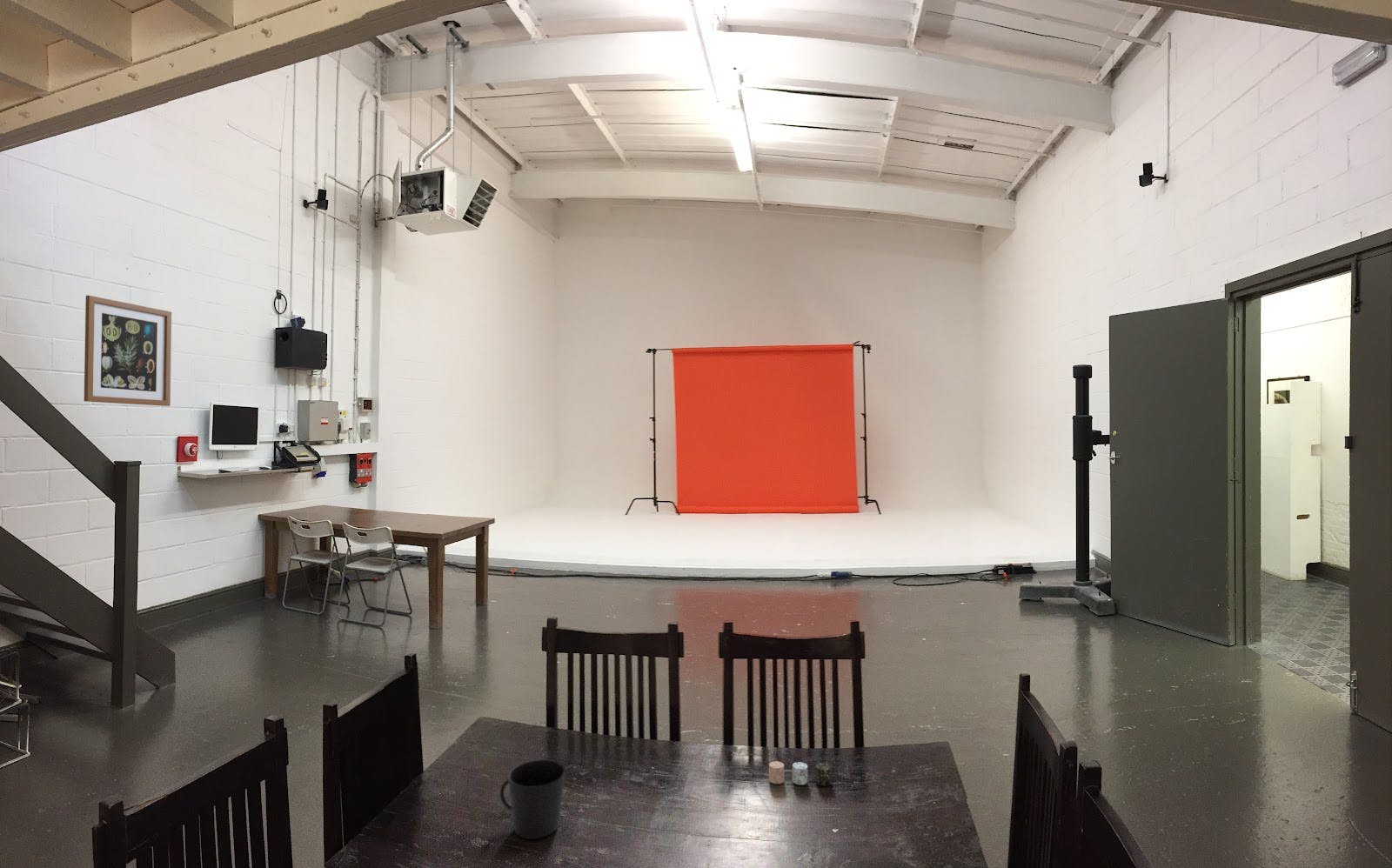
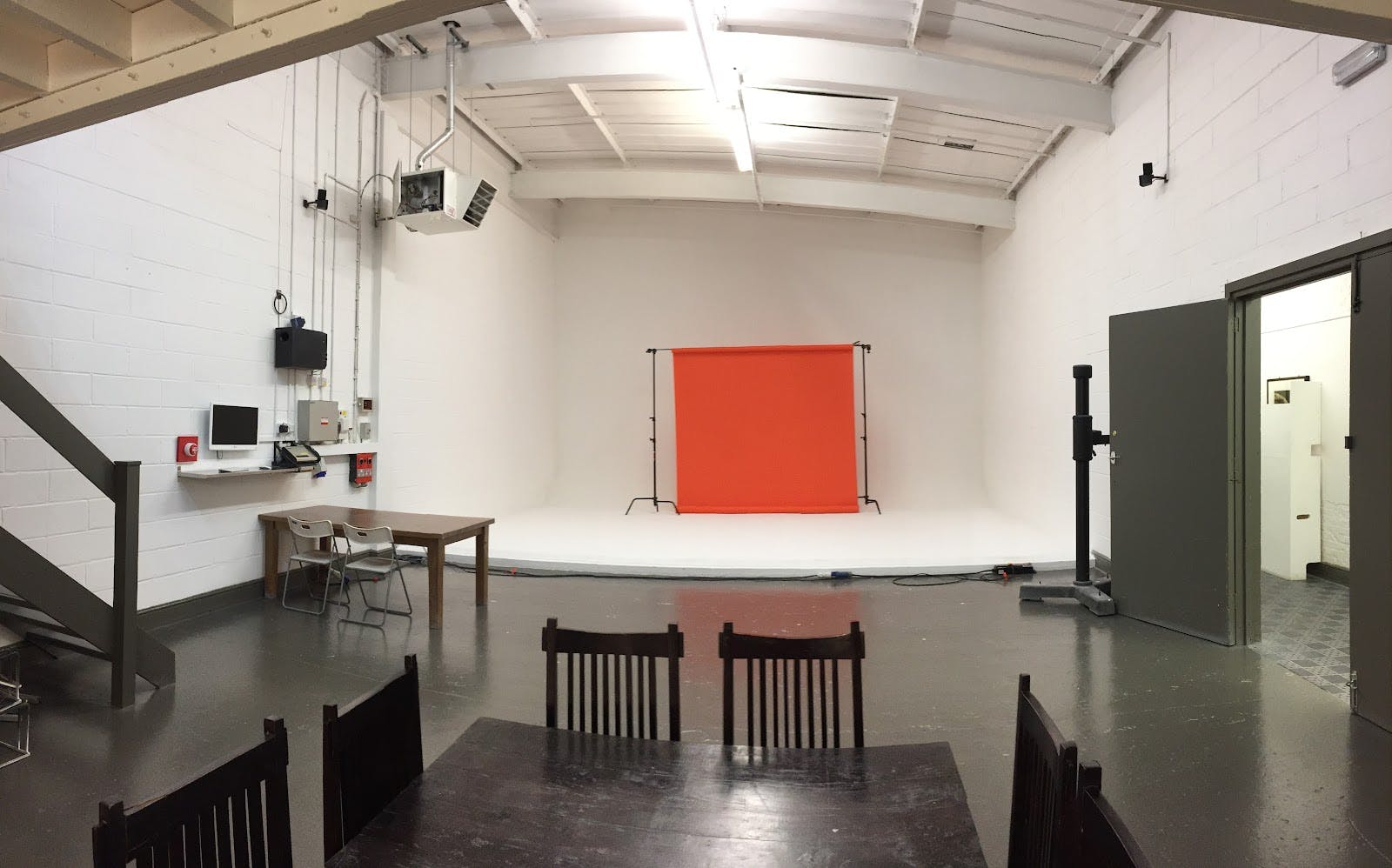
- candle [768,760,832,786]
- cup [499,759,566,840]
- wall art [84,295,172,407]
